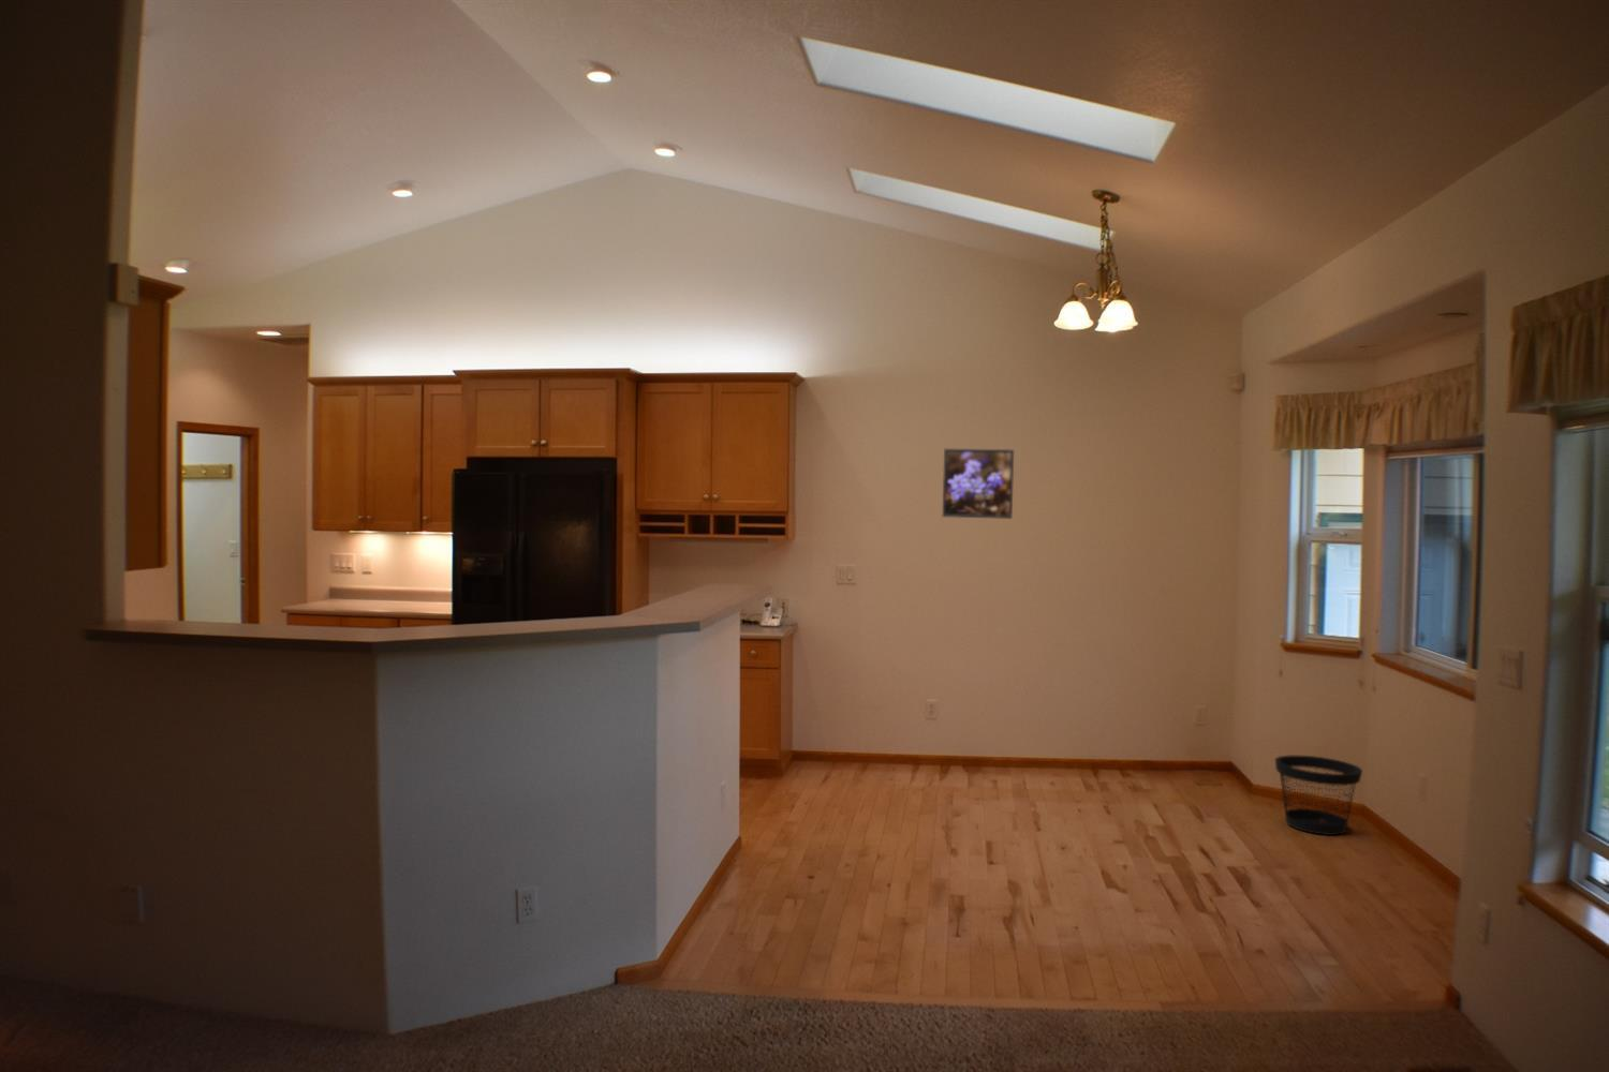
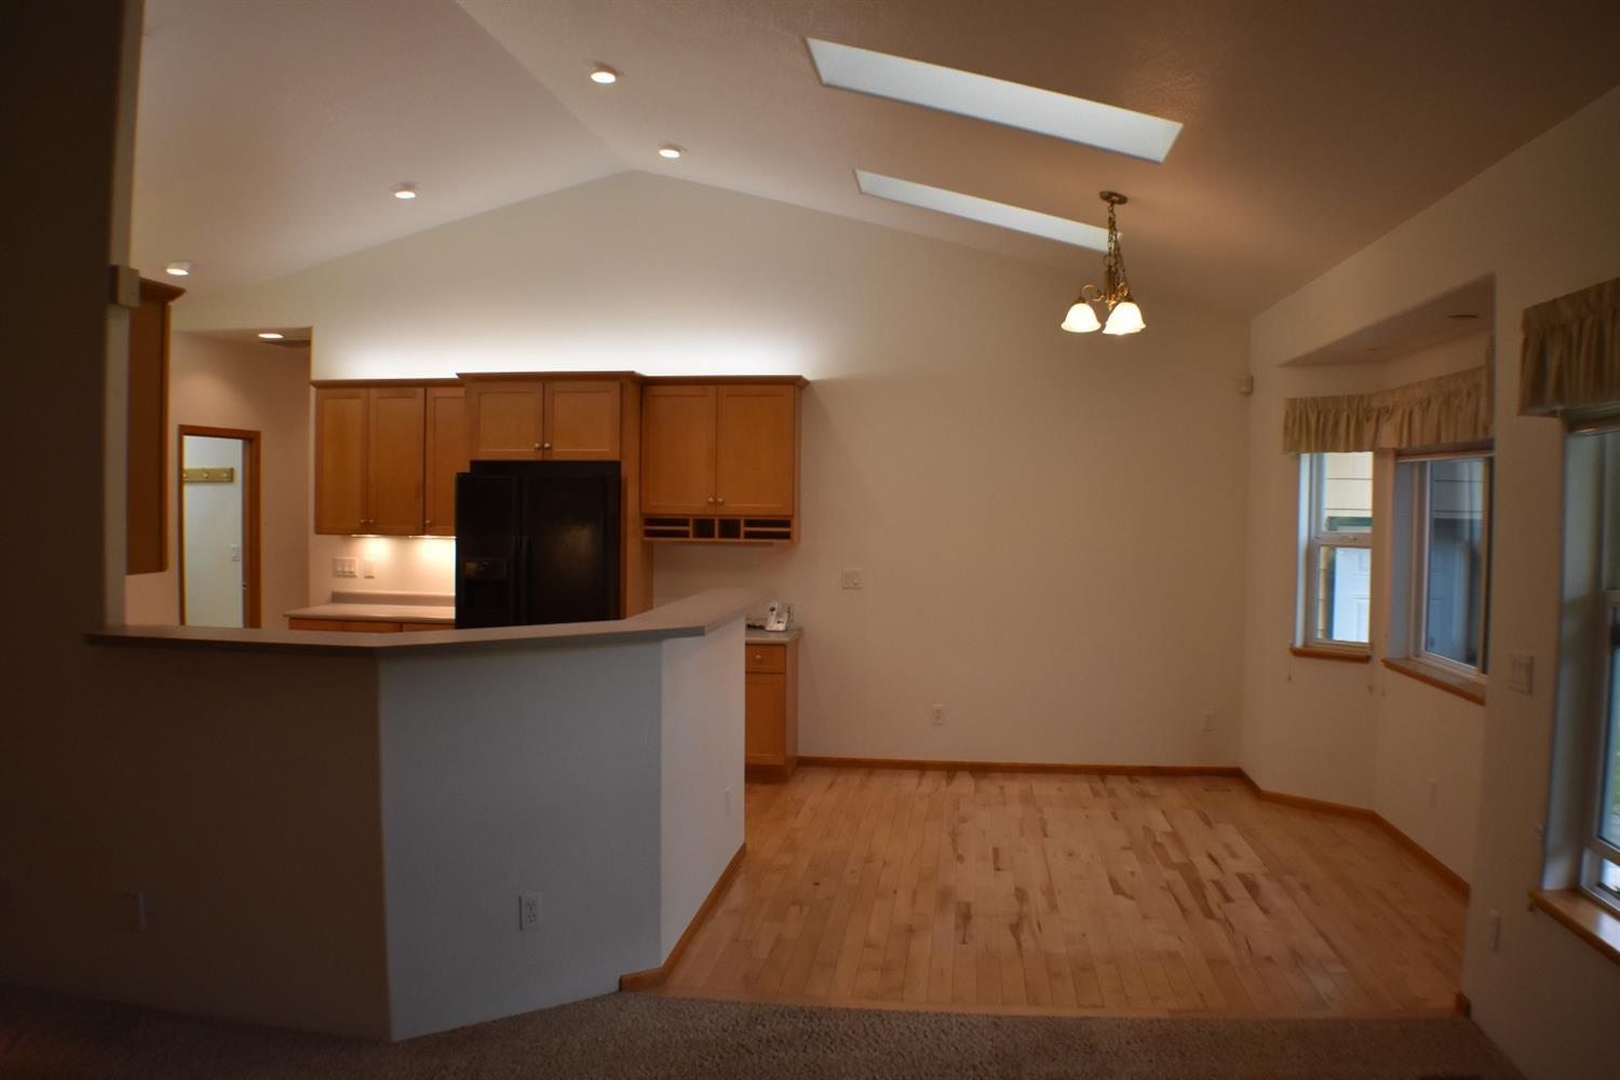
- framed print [942,449,1015,520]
- wastebasket [1274,754,1364,836]
